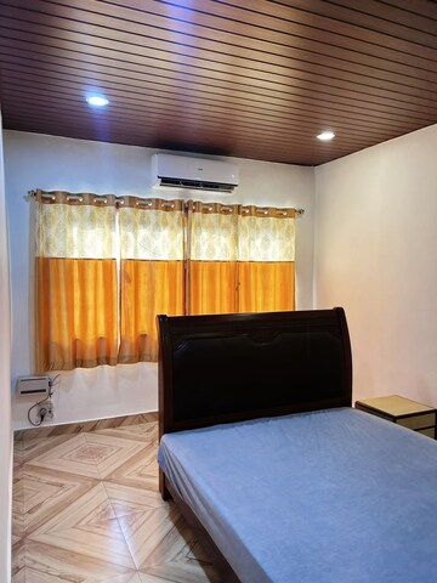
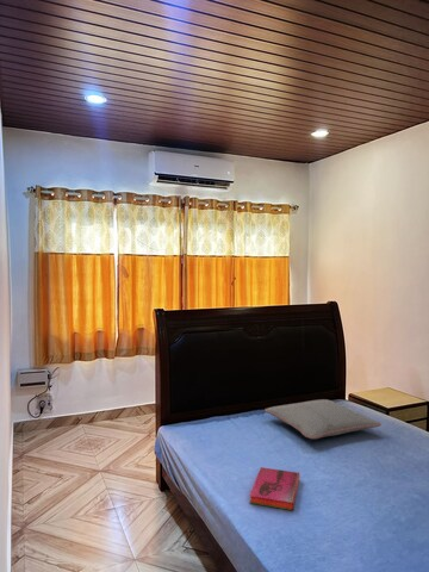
+ pillow [263,398,383,440]
+ hardback book [248,466,300,512]
